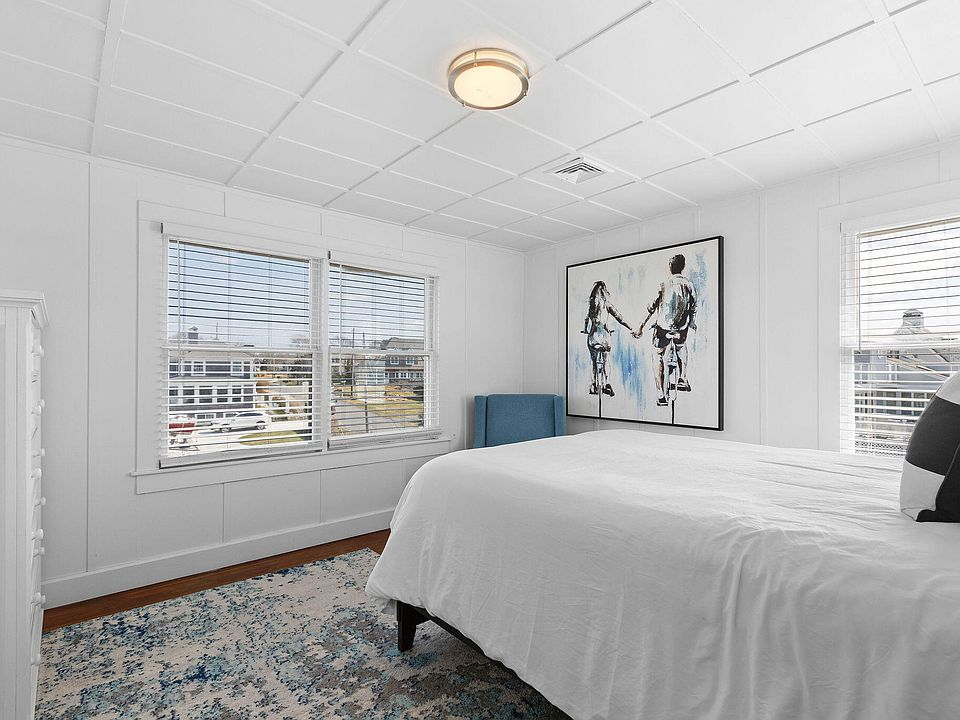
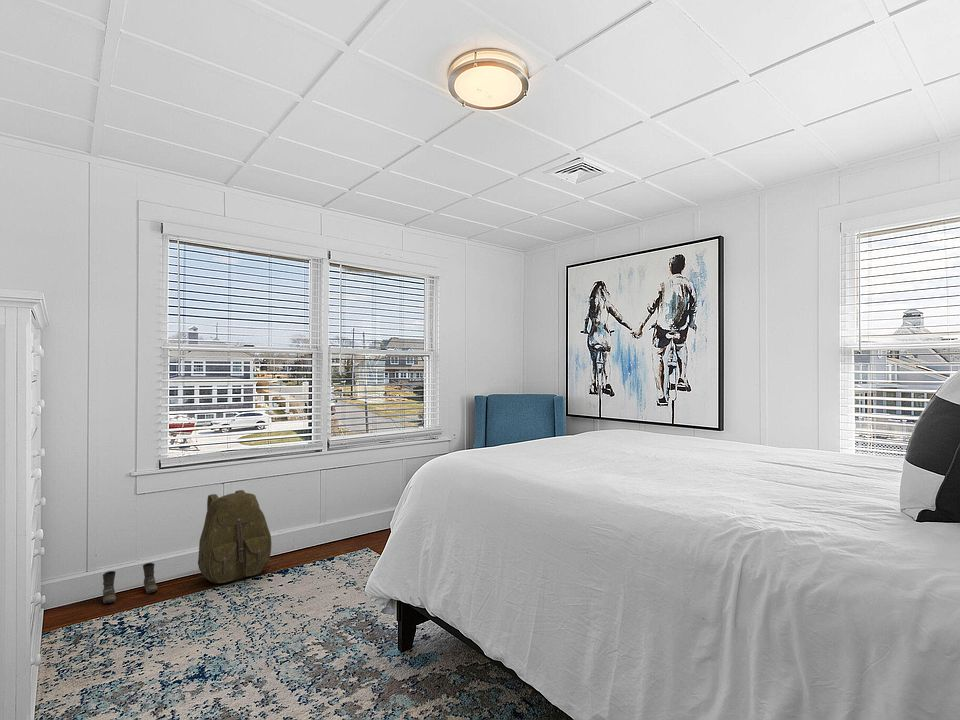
+ boots [102,562,159,605]
+ backpack [197,489,272,584]
